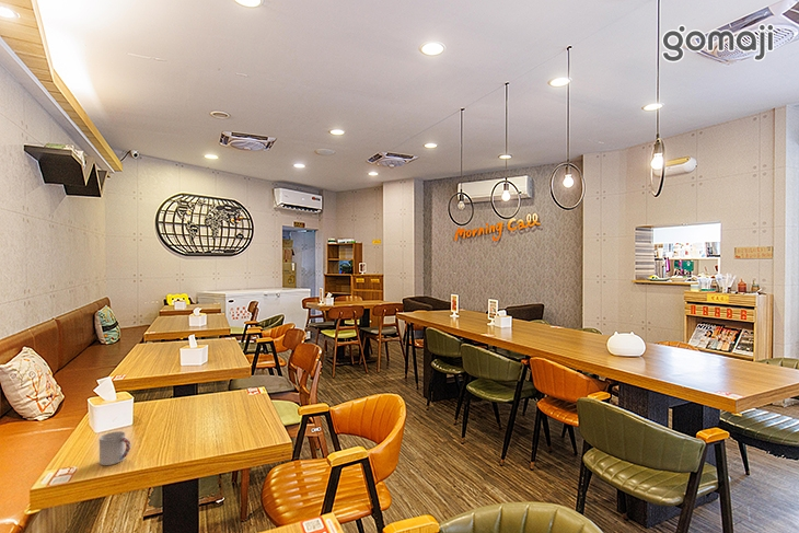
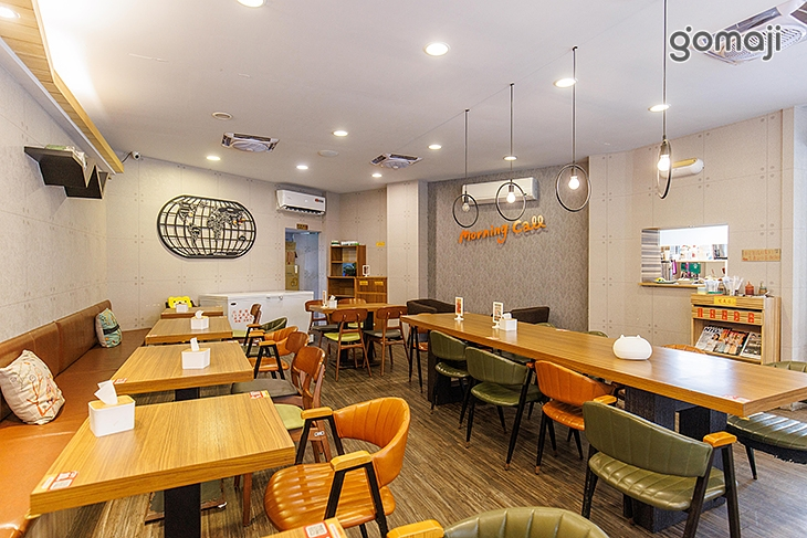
- cup [99,430,131,466]
